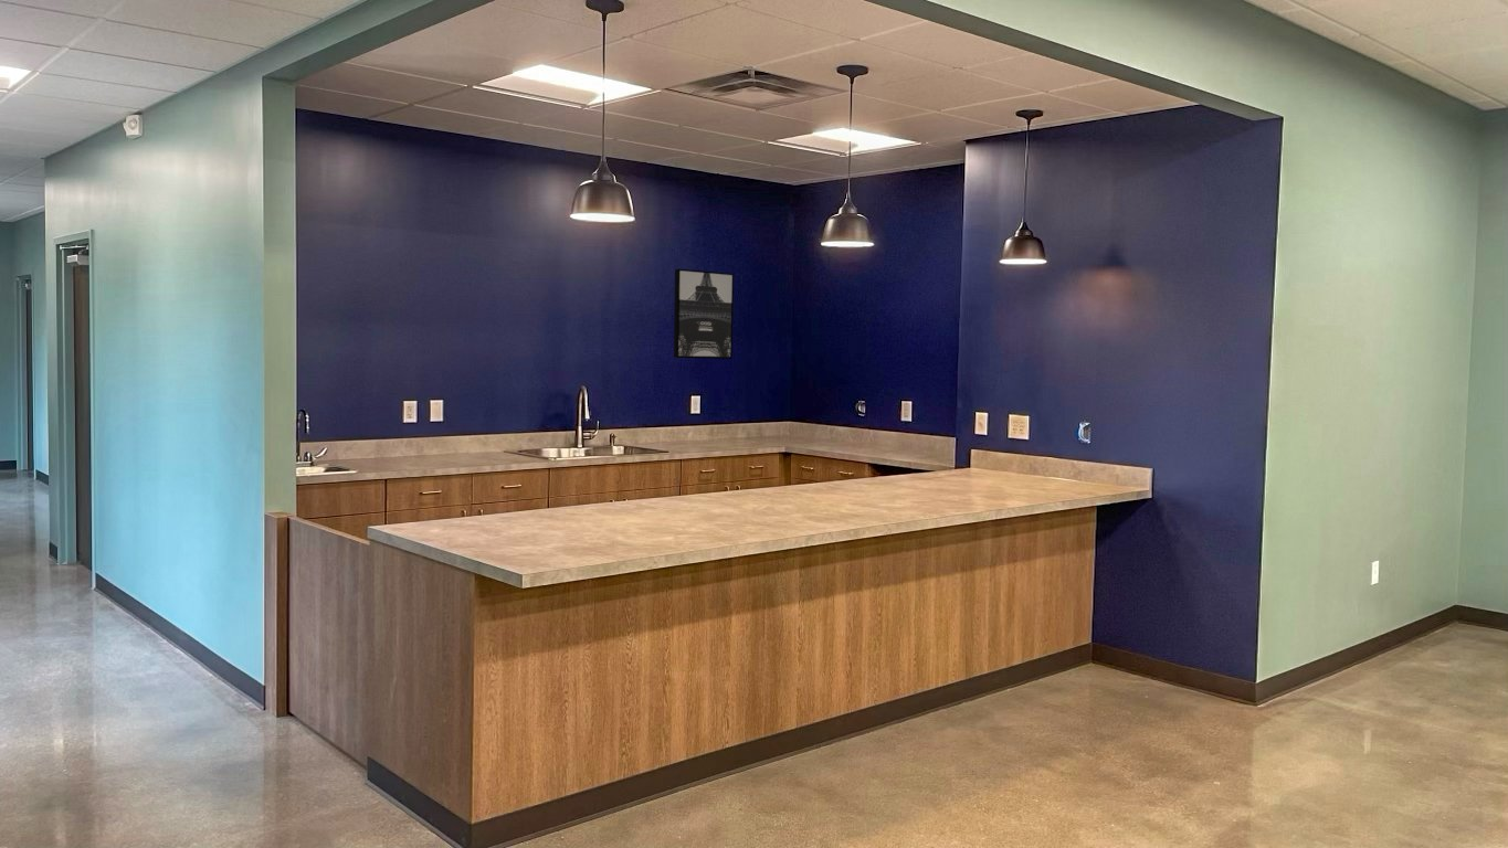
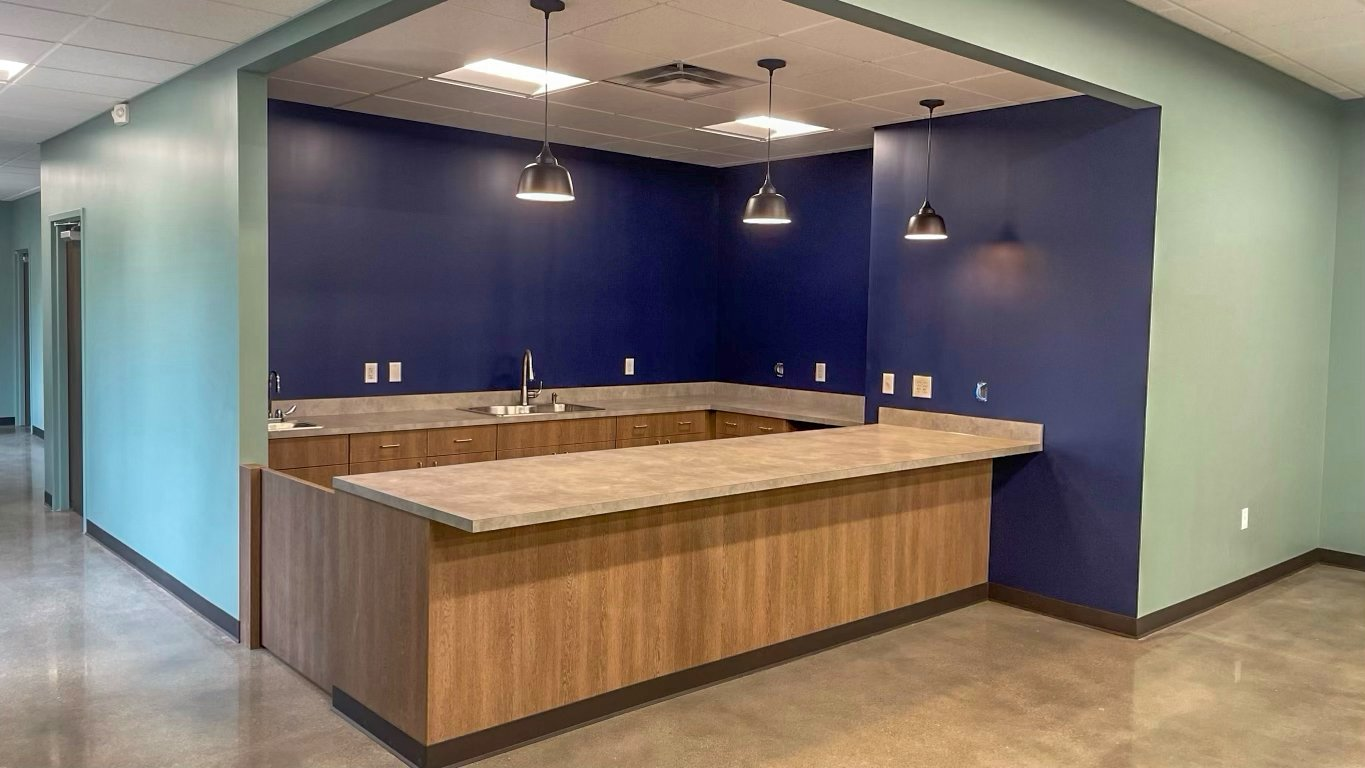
- wall art [673,268,735,360]
